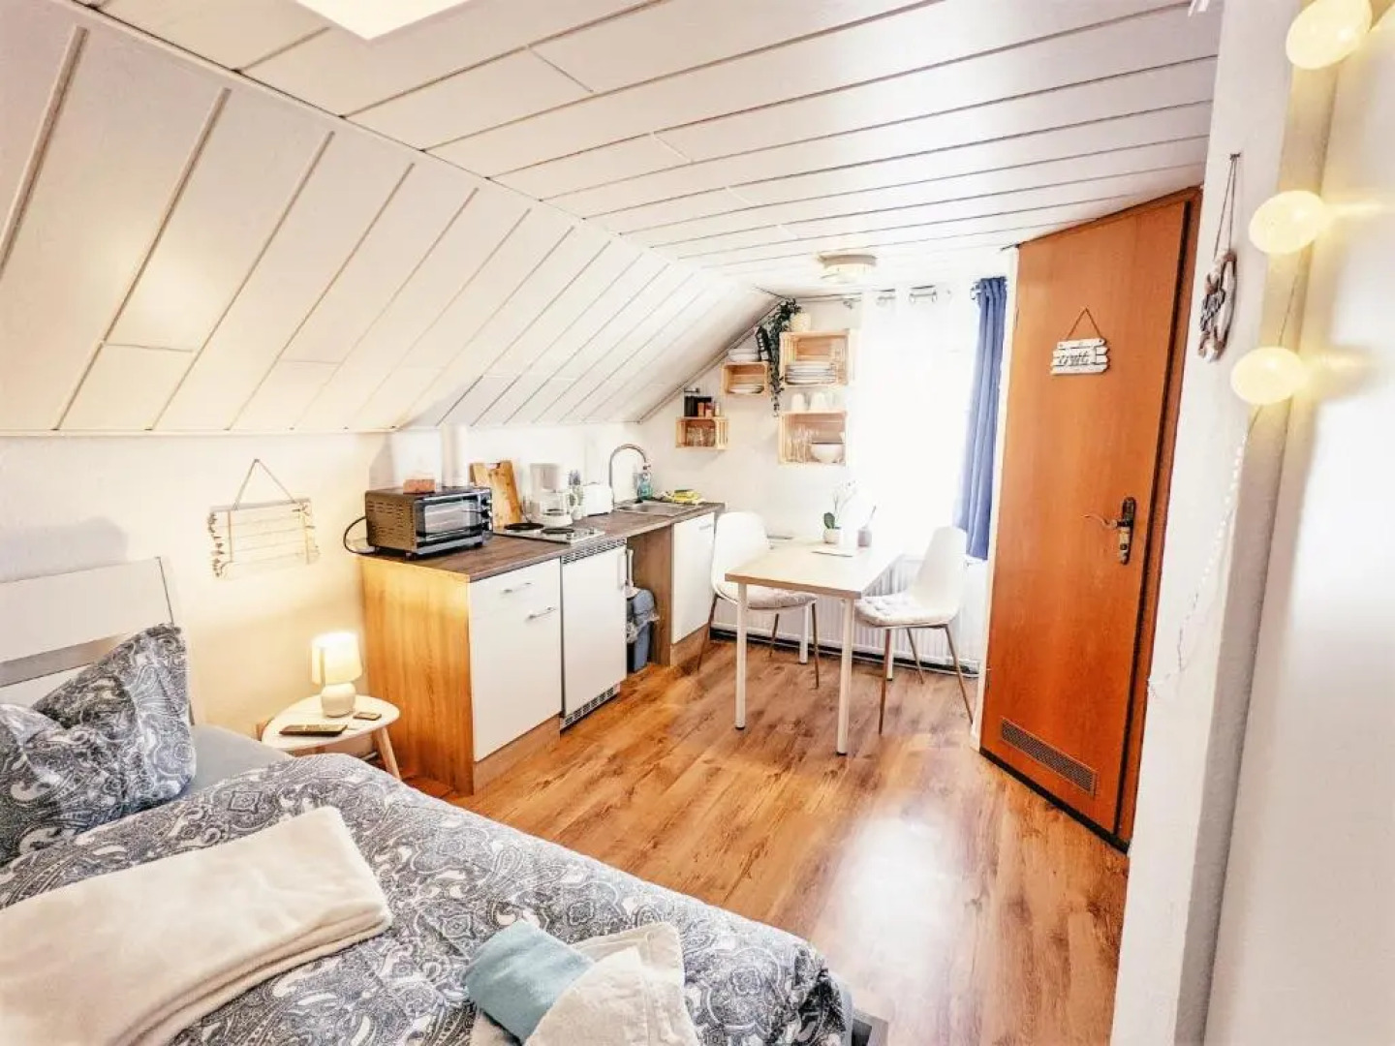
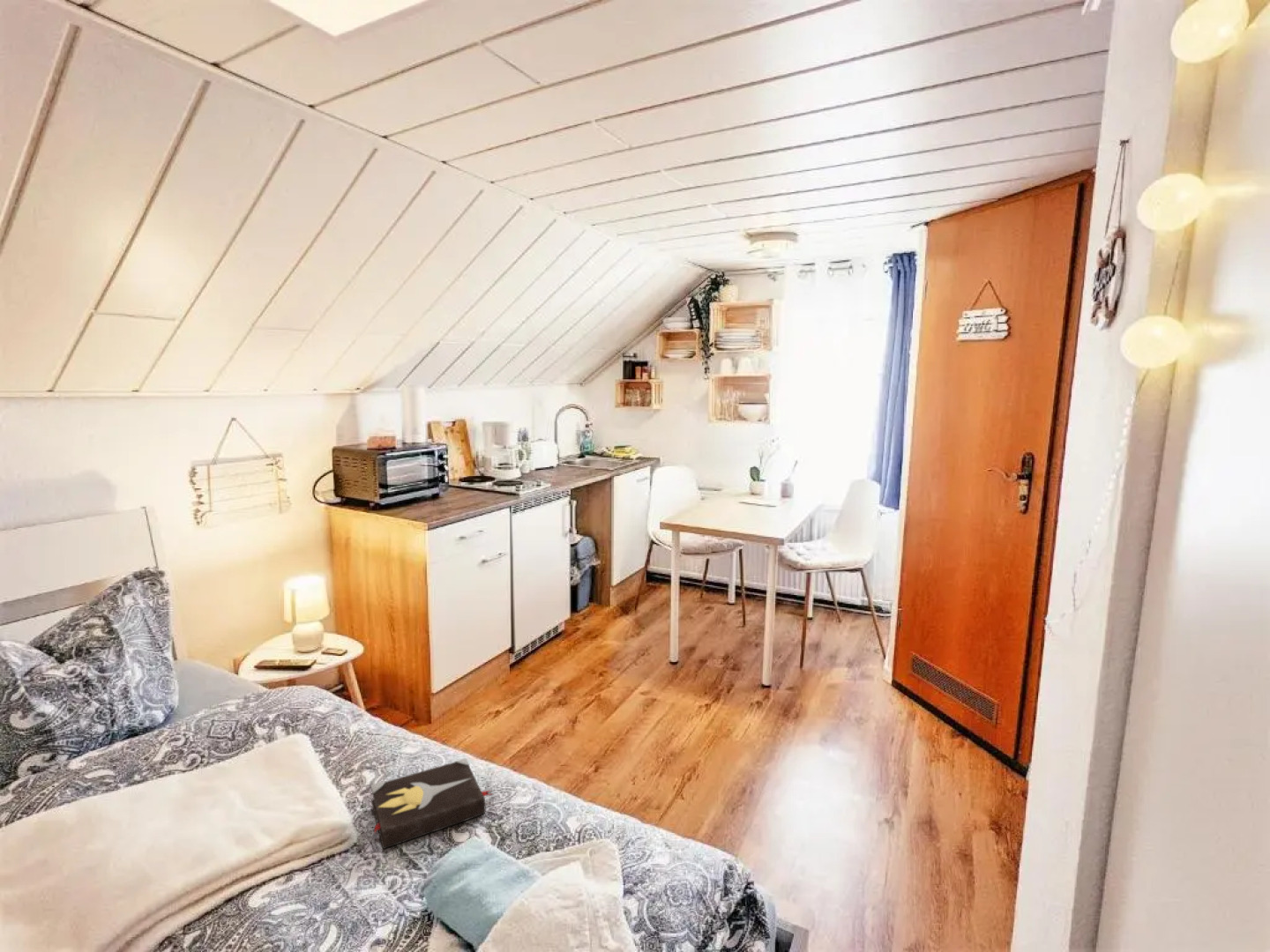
+ hardback book [370,757,494,850]
